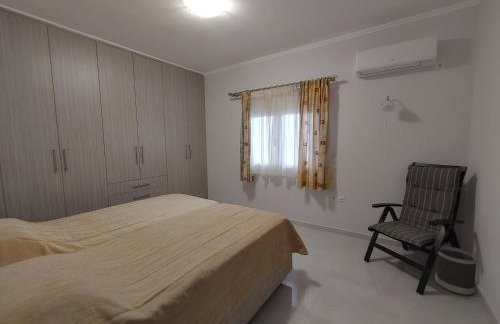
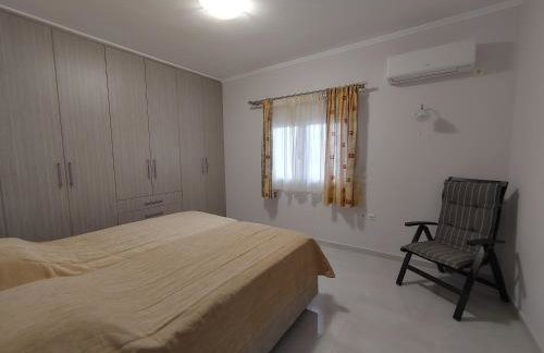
- wastebasket [434,245,479,296]
